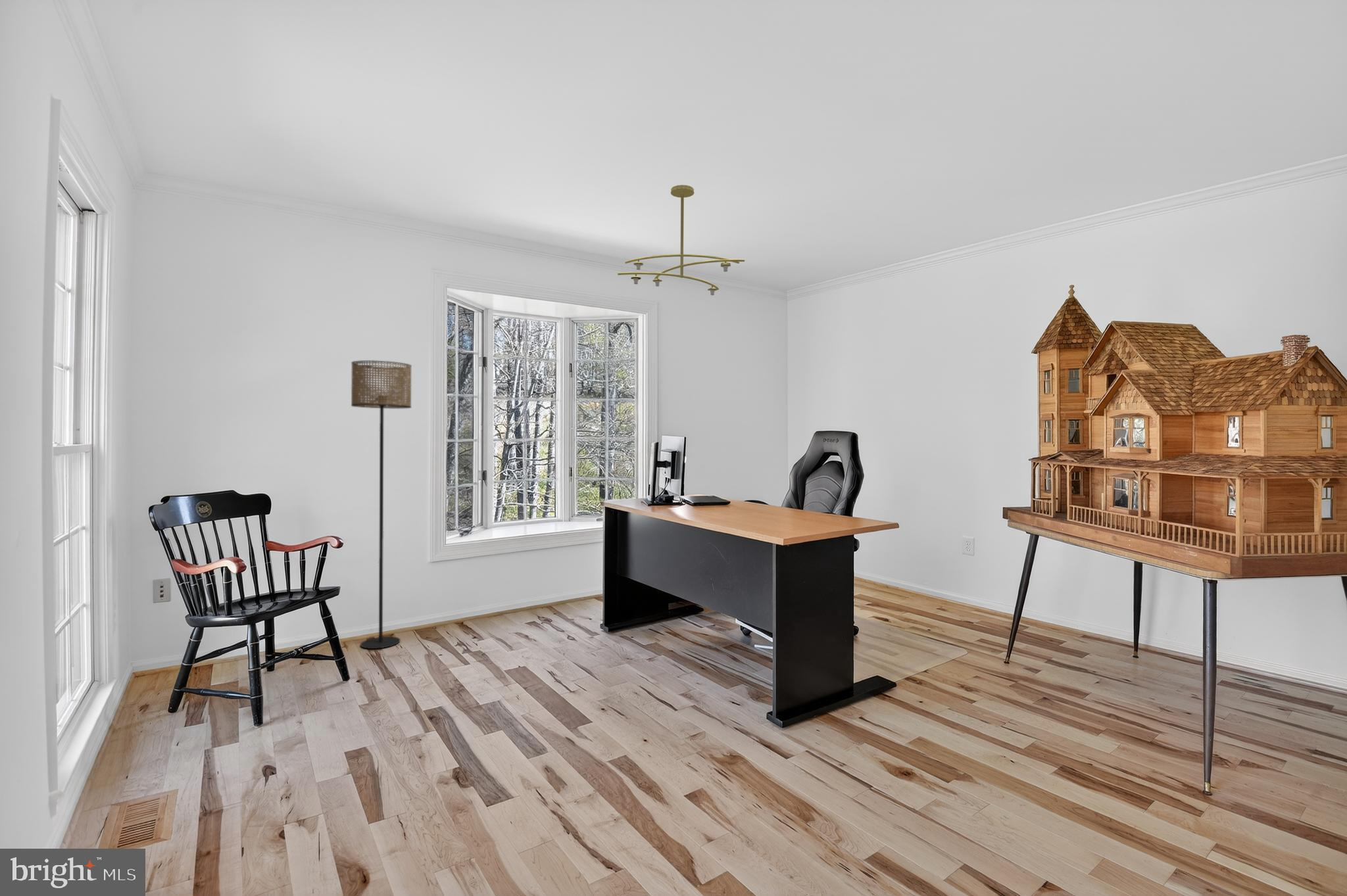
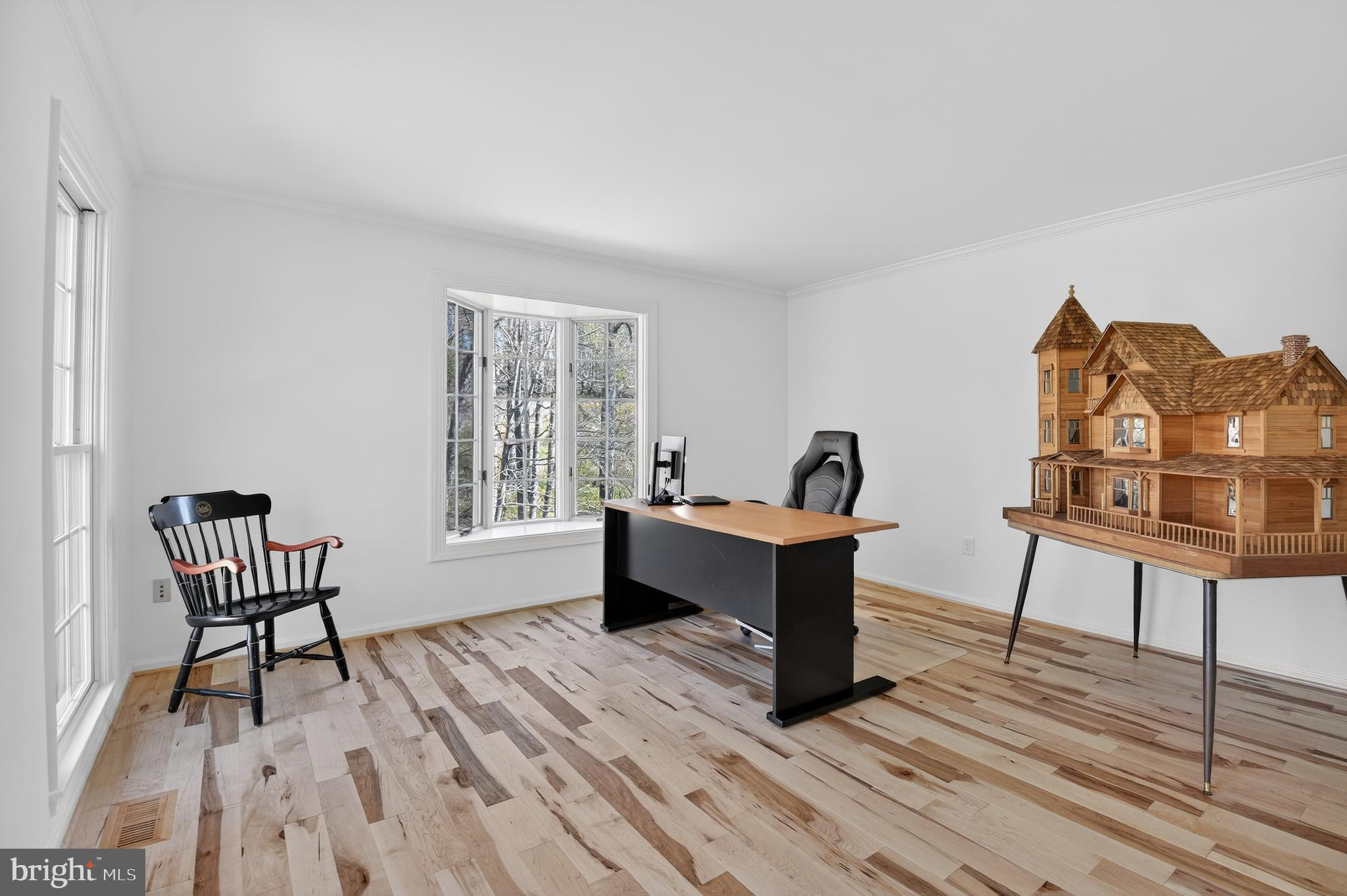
- floor lamp [351,360,412,649]
- ceiling light fixture [617,184,745,296]
